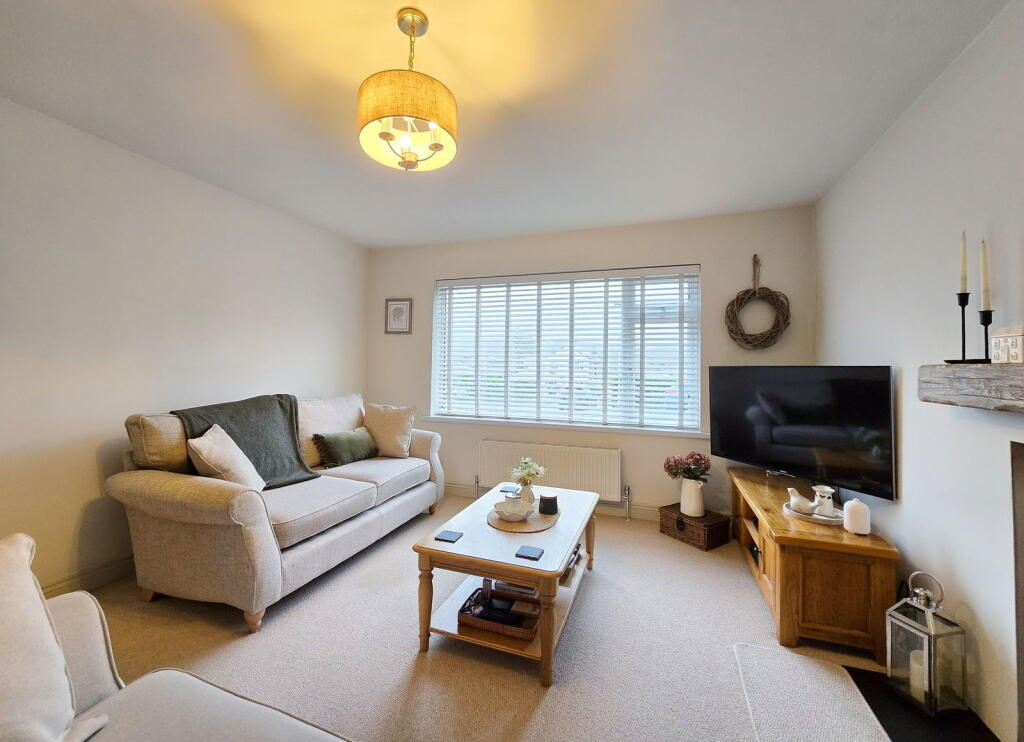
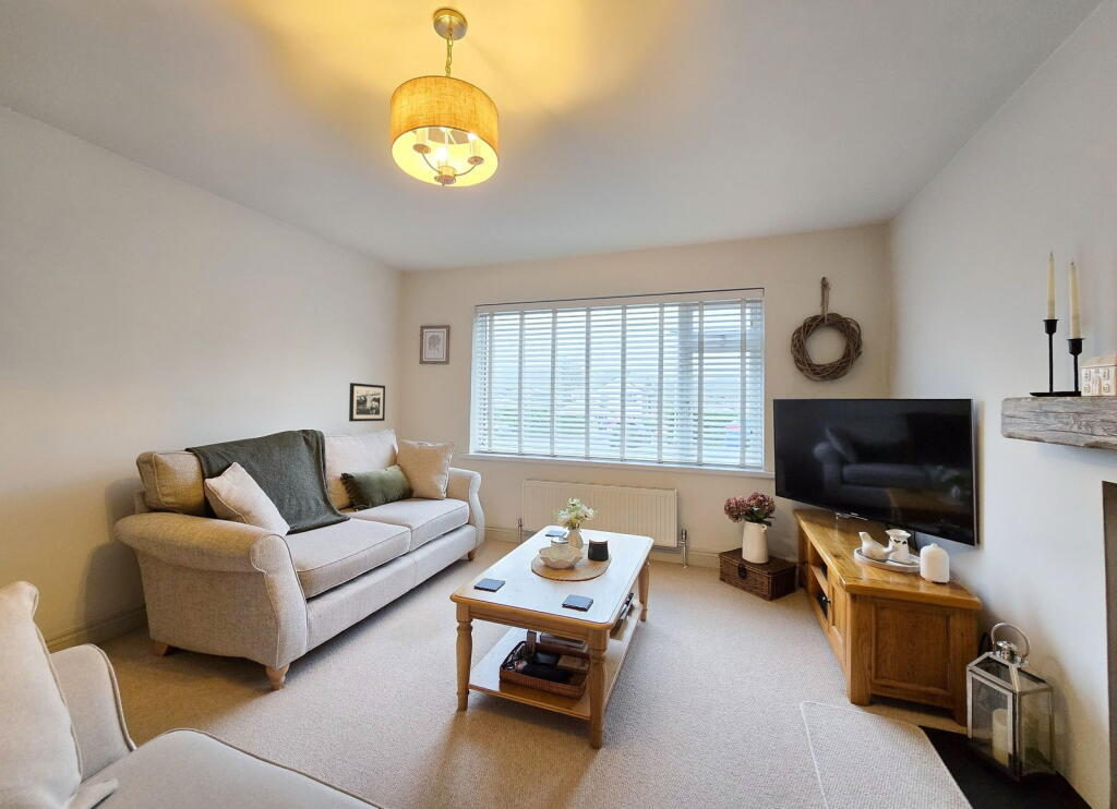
+ picture frame [348,382,386,423]
